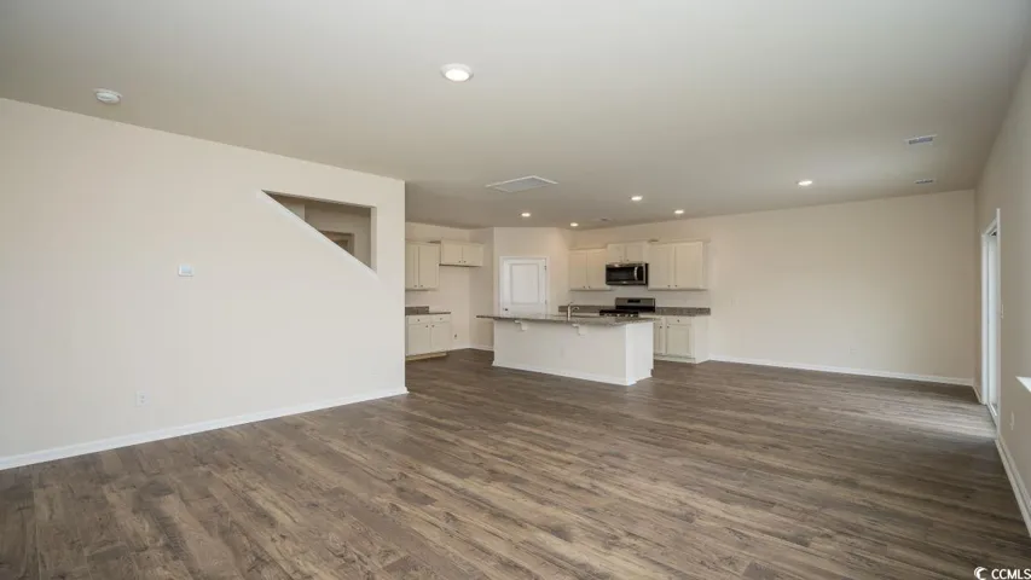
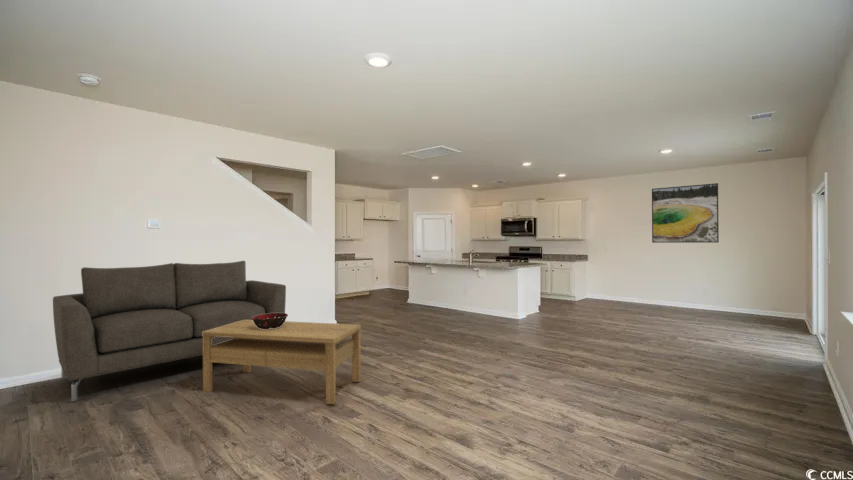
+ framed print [651,182,720,244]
+ coffee table [202,320,362,405]
+ decorative bowl [251,312,289,329]
+ sofa [52,260,287,402]
